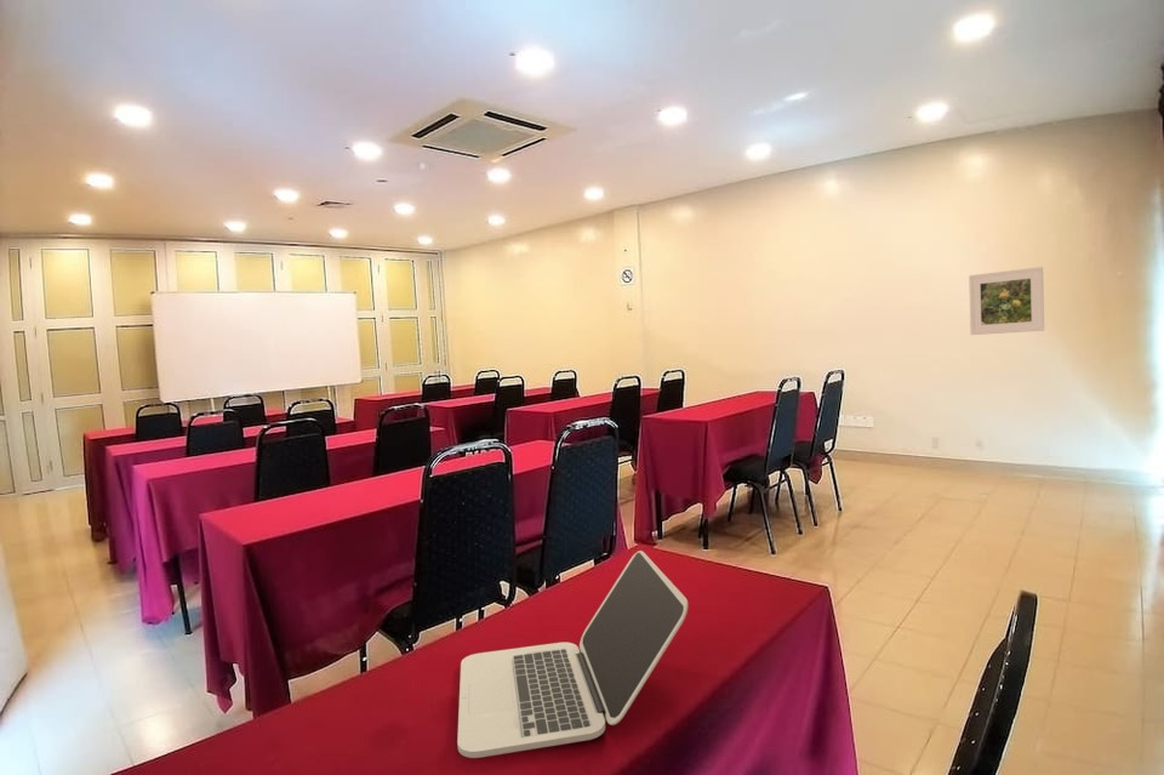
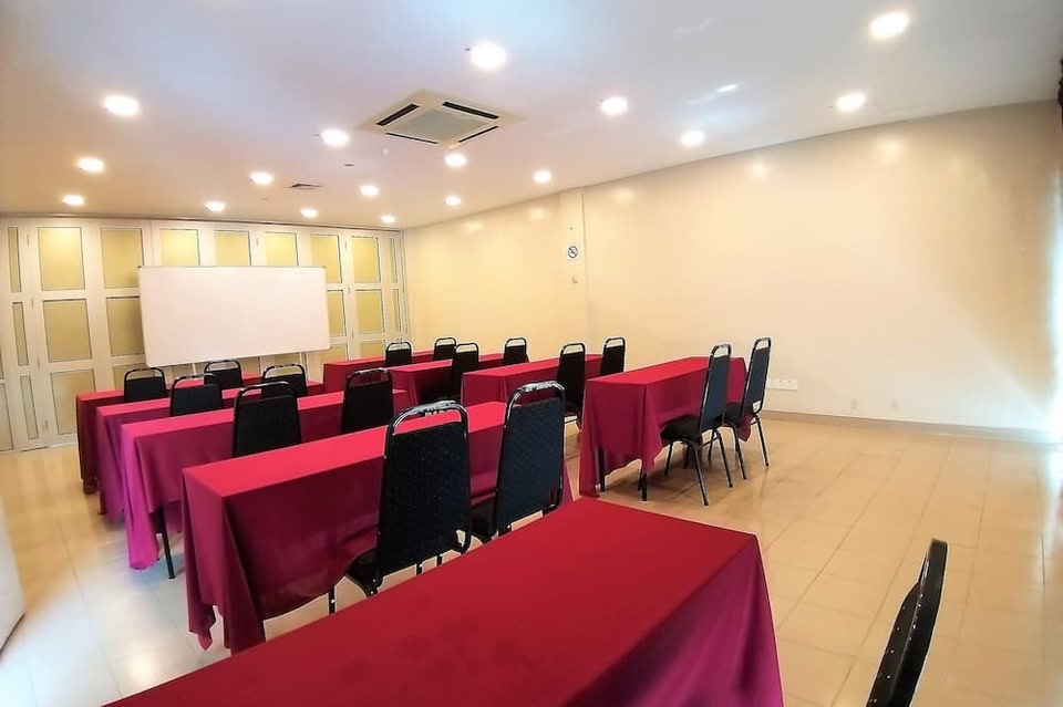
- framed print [968,266,1045,336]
- laptop [456,549,689,759]
